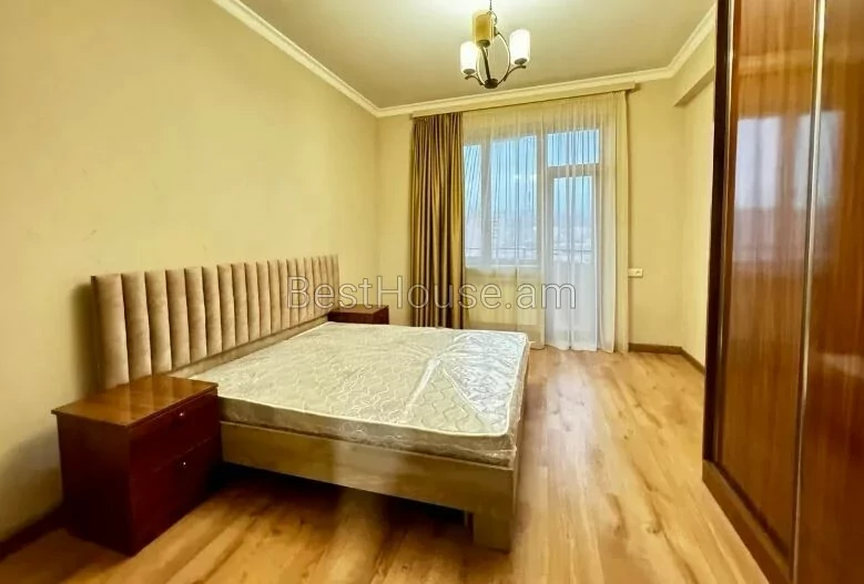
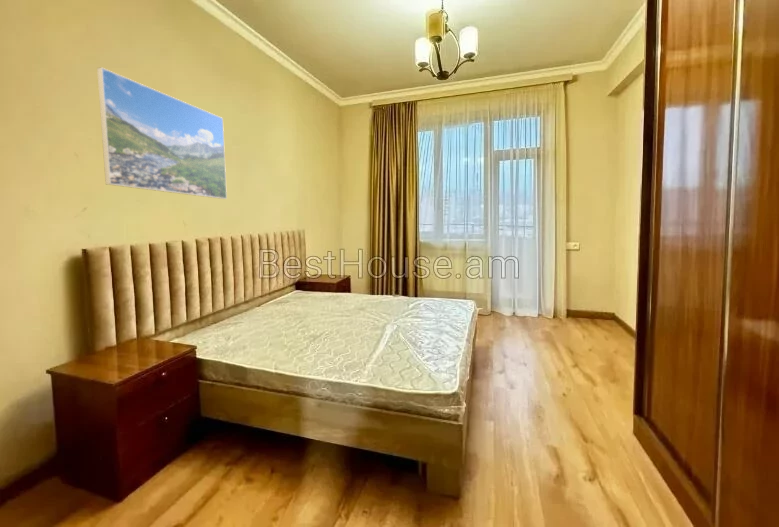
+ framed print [96,66,228,200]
